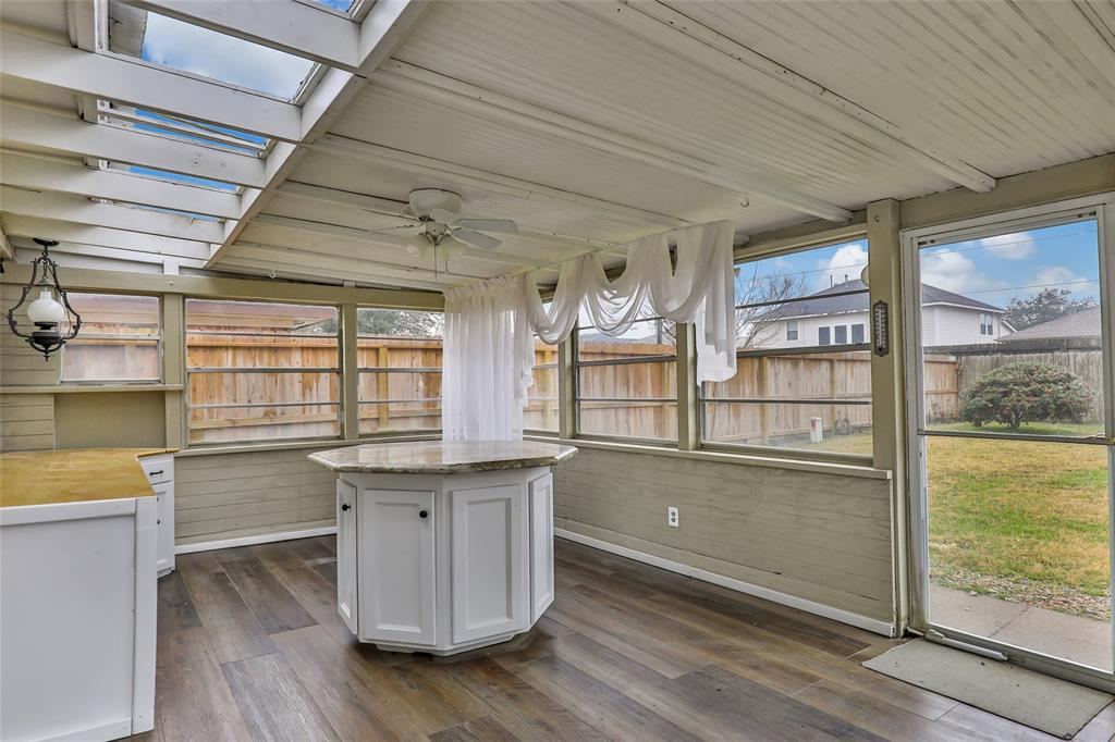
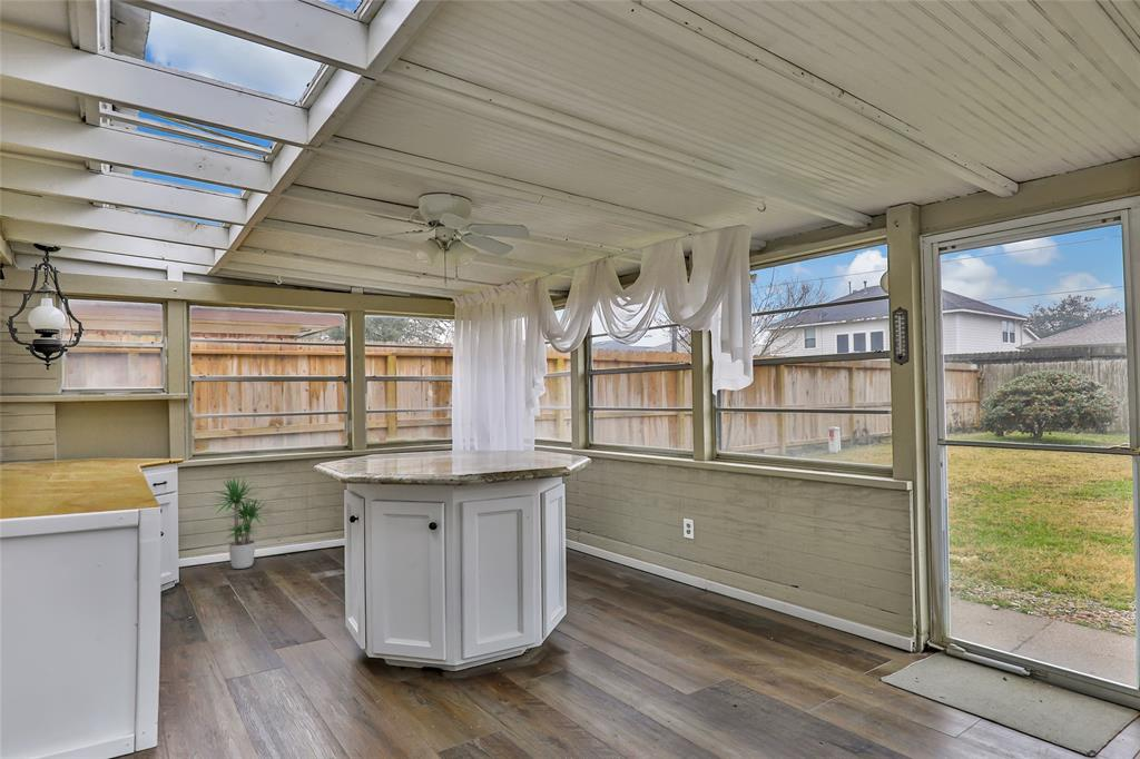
+ potted plant [207,474,273,570]
